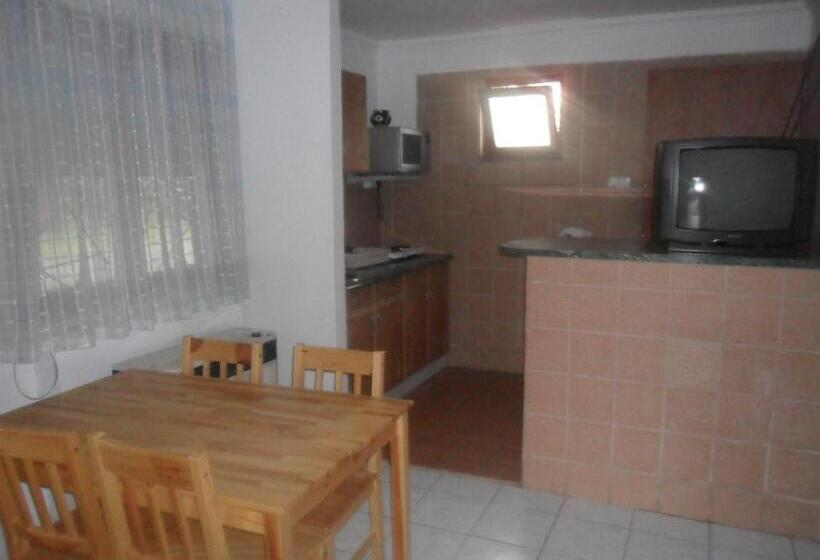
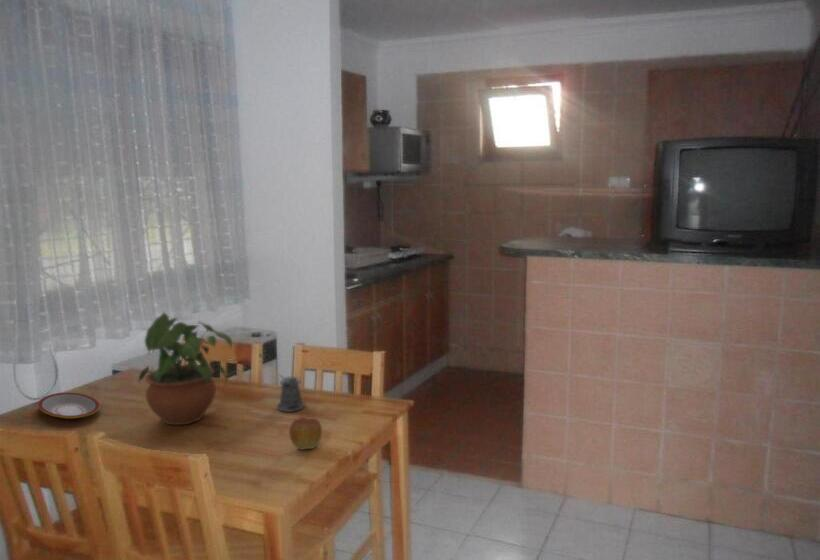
+ pepper shaker [276,374,306,413]
+ potted plant [138,310,233,426]
+ plate [37,392,101,420]
+ apple [288,417,323,451]
